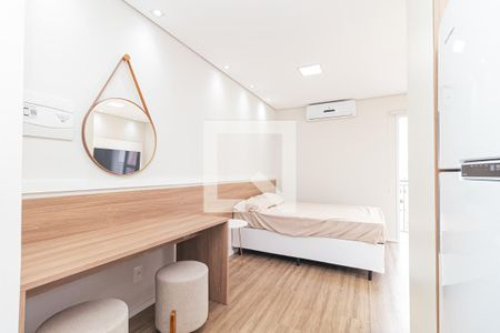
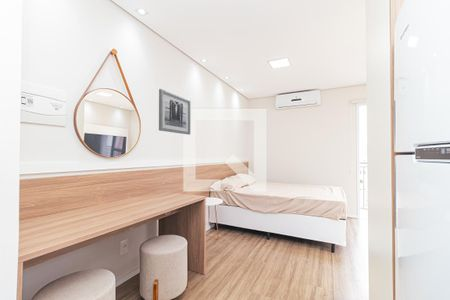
+ wall art [158,88,191,136]
